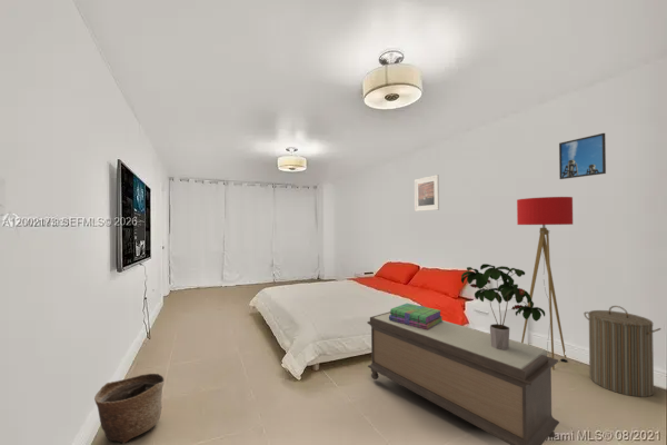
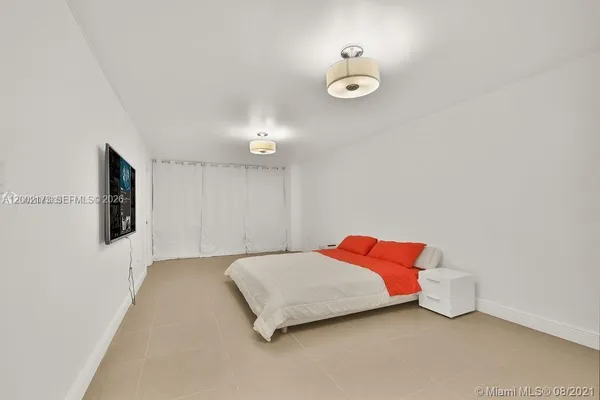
- stack of books [389,303,444,329]
- bench [366,310,560,445]
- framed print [414,174,440,212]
- floor lamp [516,196,574,370]
- basket [93,373,166,445]
- potted plant [460,263,546,350]
- laundry hamper [583,305,663,398]
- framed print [558,132,607,180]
